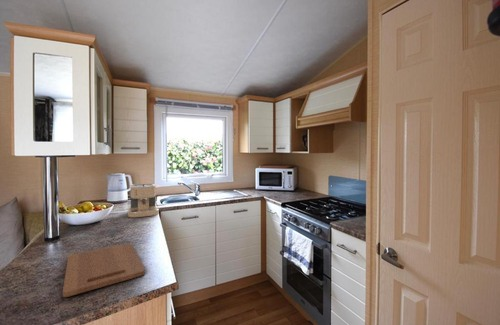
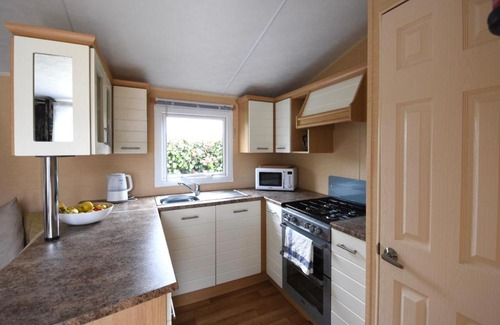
- coffee maker [127,183,160,218]
- cutting board [62,242,146,298]
